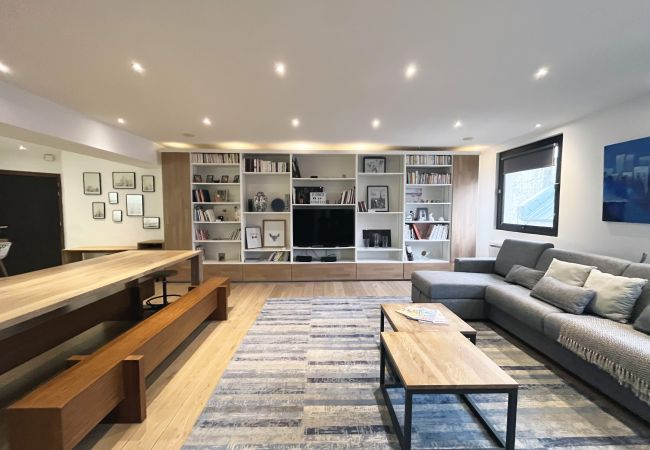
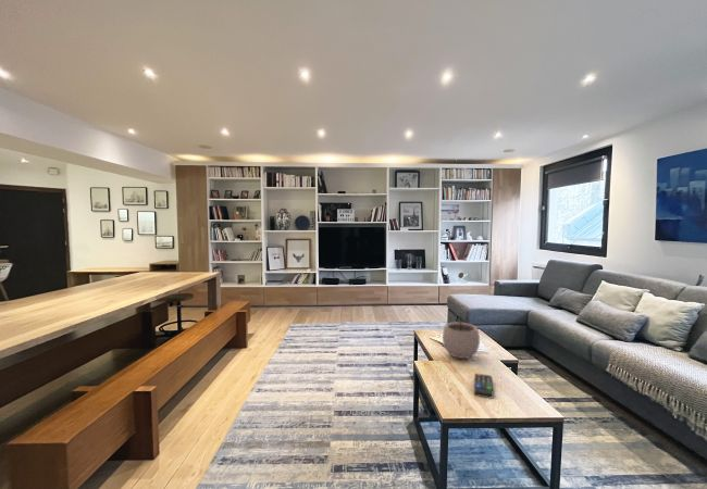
+ plant pot [442,313,481,360]
+ remote control [473,373,495,399]
